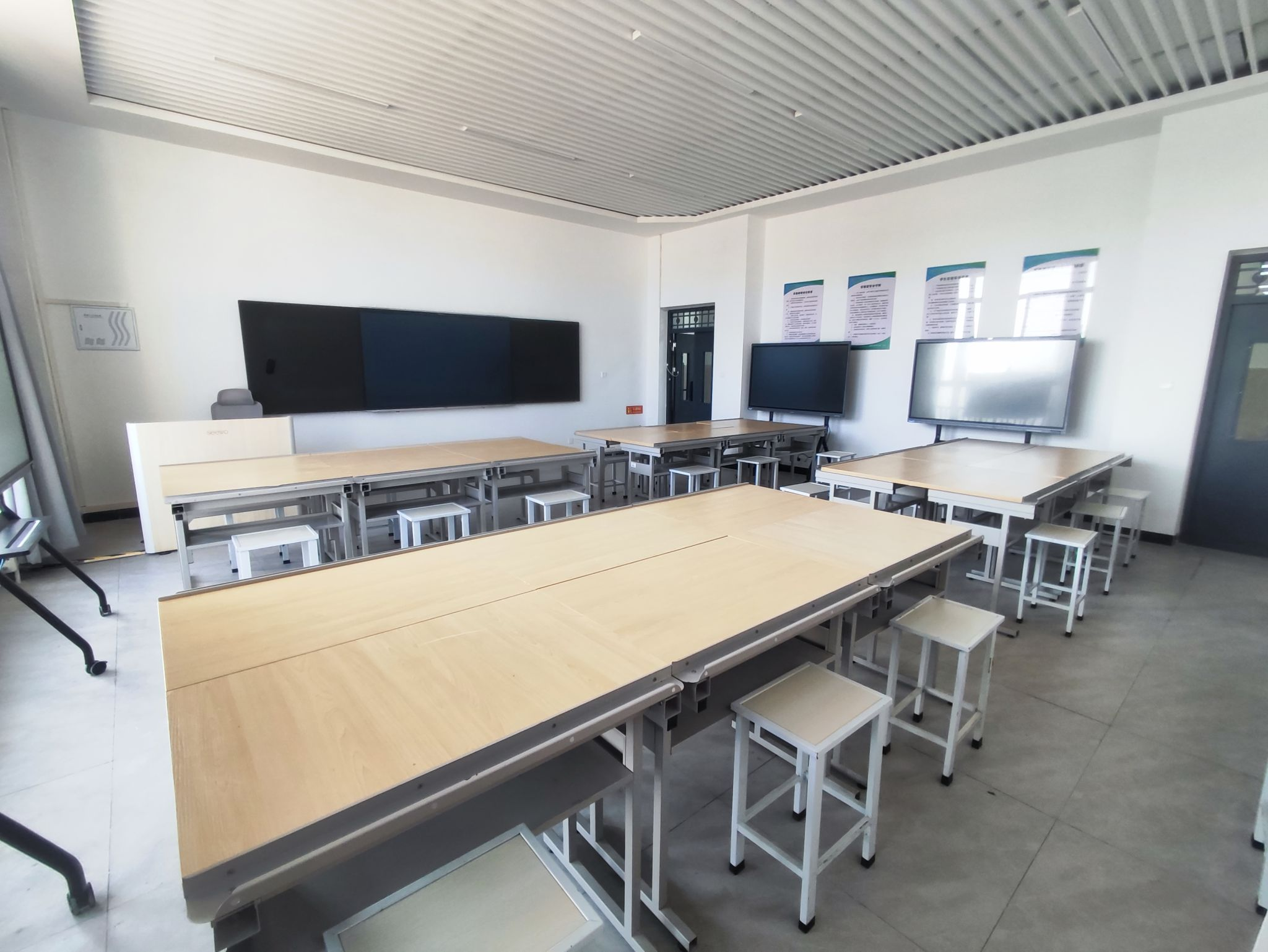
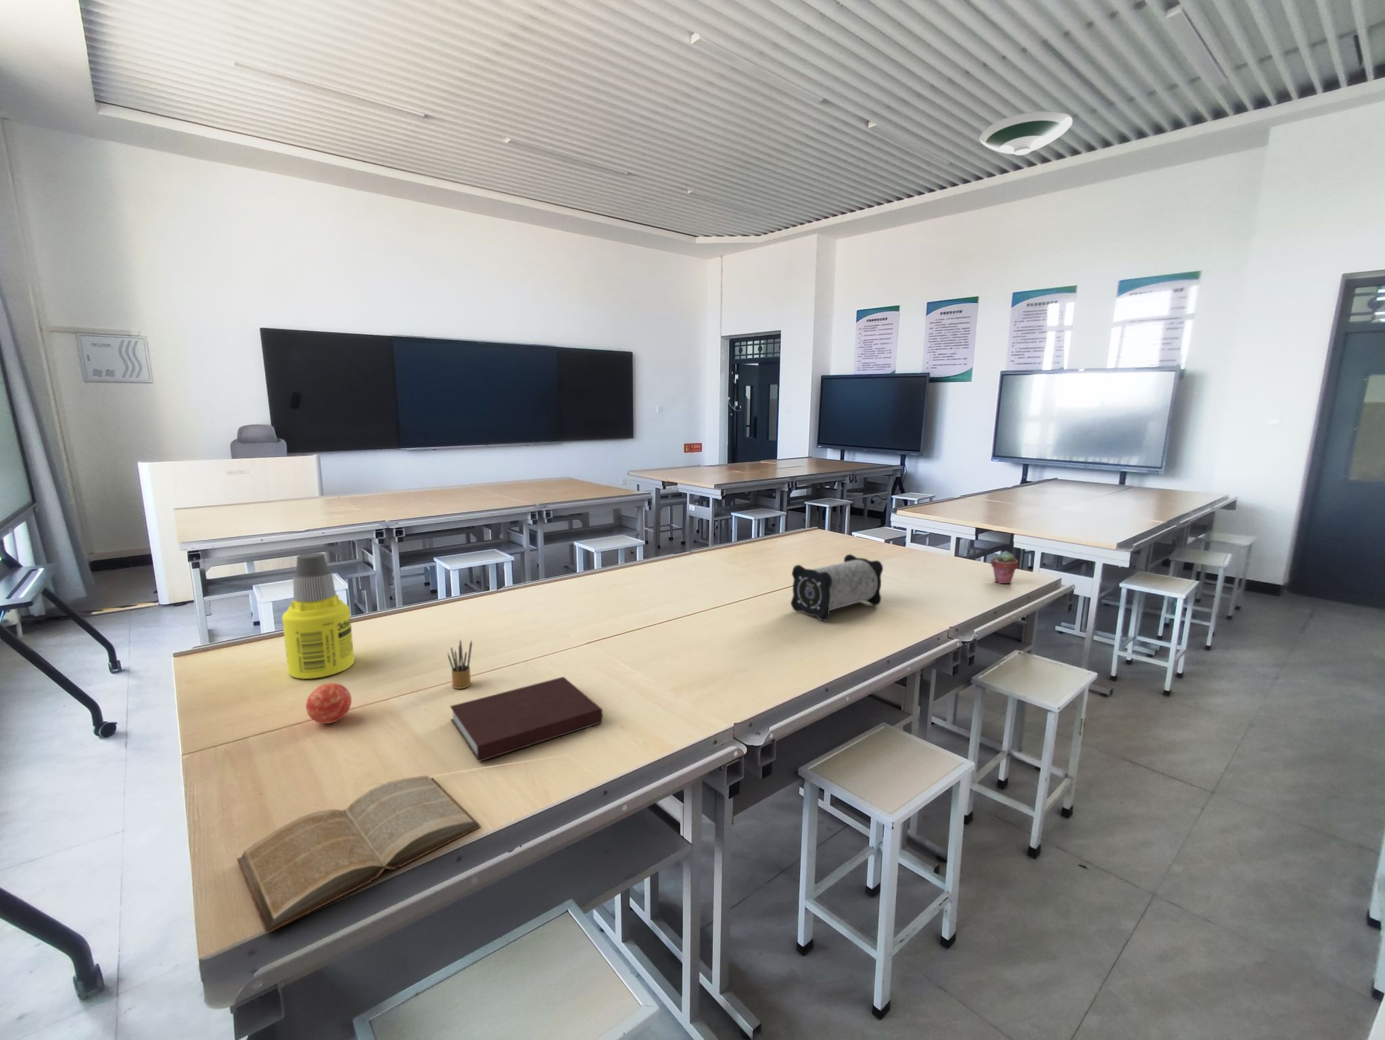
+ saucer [980,110,1074,156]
+ book [236,775,481,934]
+ speaker [790,554,884,622]
+ pencil box [447,638,473,689]
+ notebook [449,676,603,763]
+ bottle [282,552,355,679]
+ potted succulent [990,551,1018,584]
+ apple [305,683,353,724]
